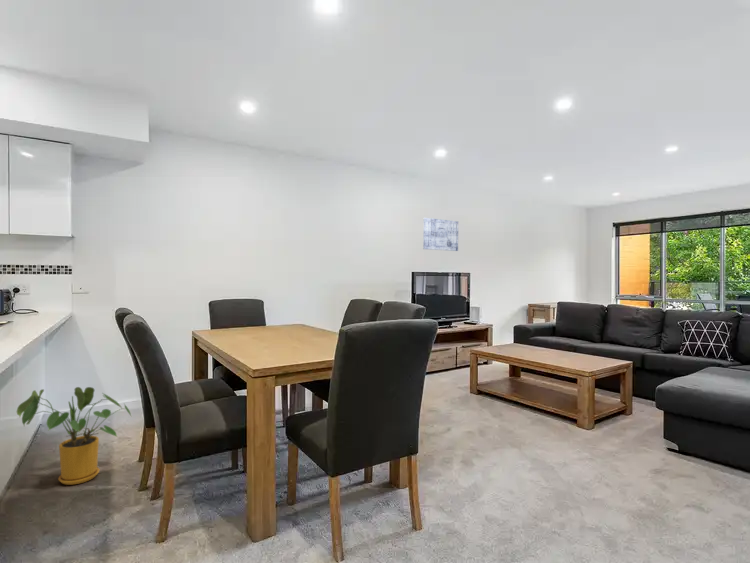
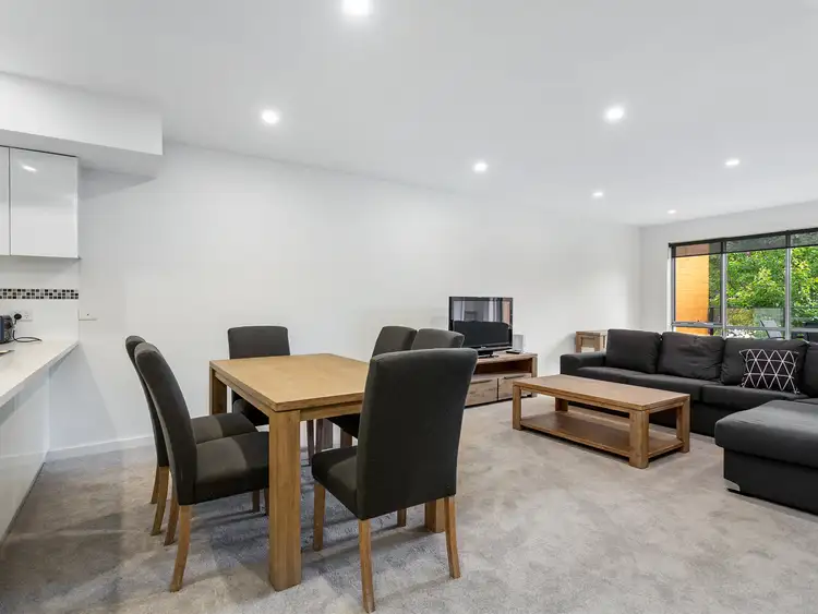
- house plant [16,386,132,486]
- wall art [422,217,459,252]
